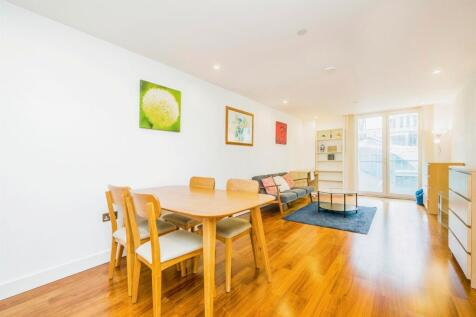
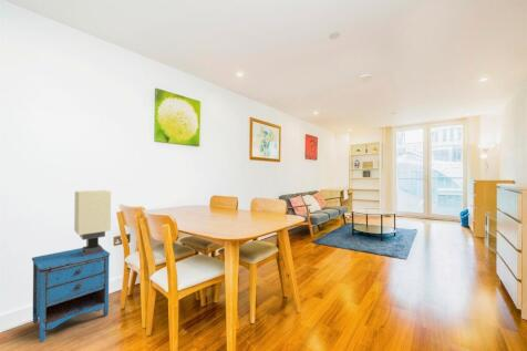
+ table lamp [73,189,112,256]
+ nightstand [31,247,111,343]
